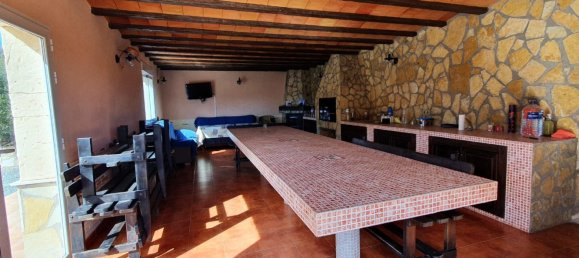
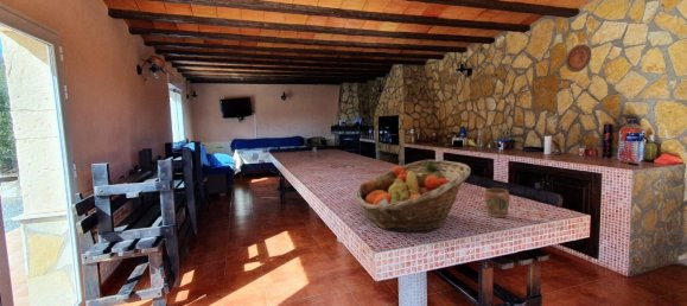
+ mug [483,187,510,218]
+ fruit basket [355,159,471,234]
+ decorative plate [565,43,592,74]
